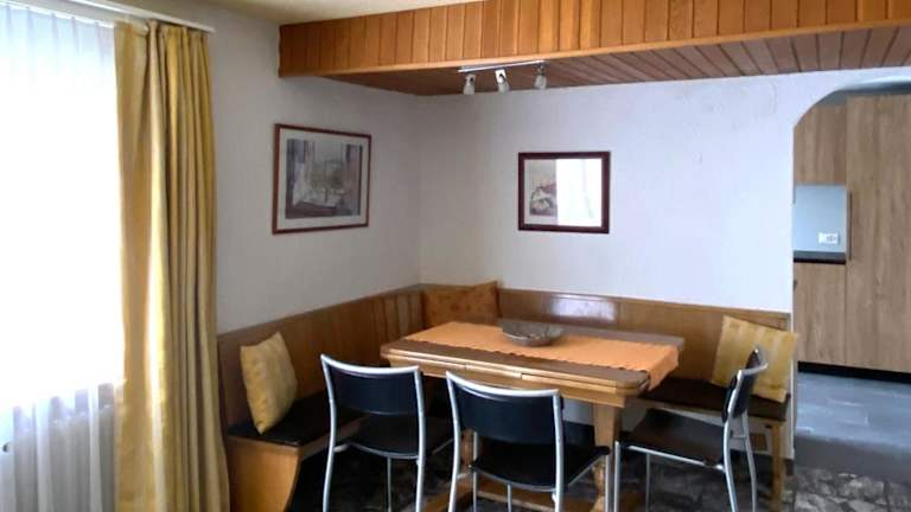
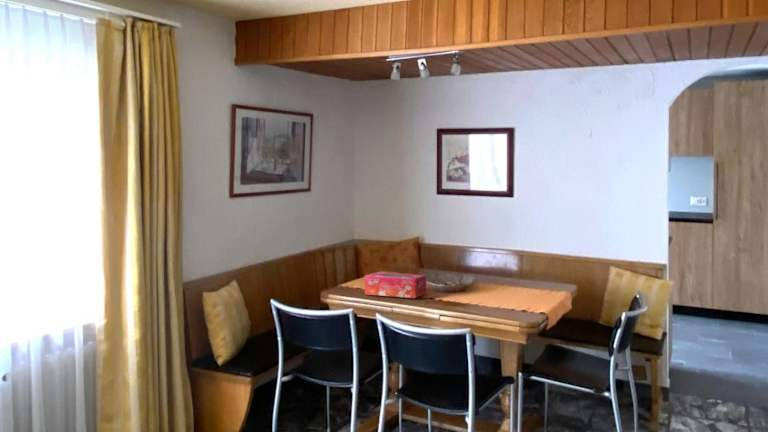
+ tissue box [364,271,427,299]
